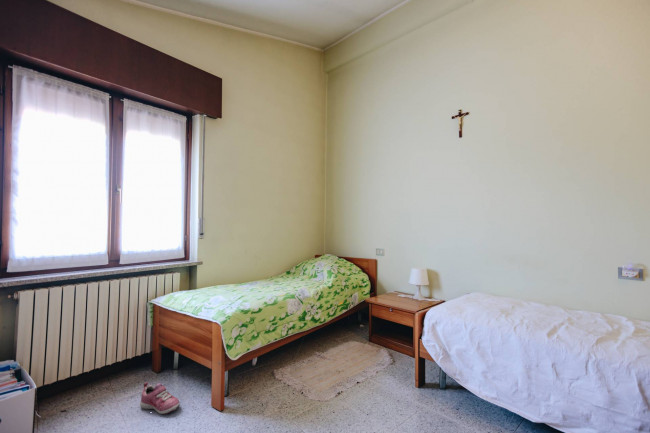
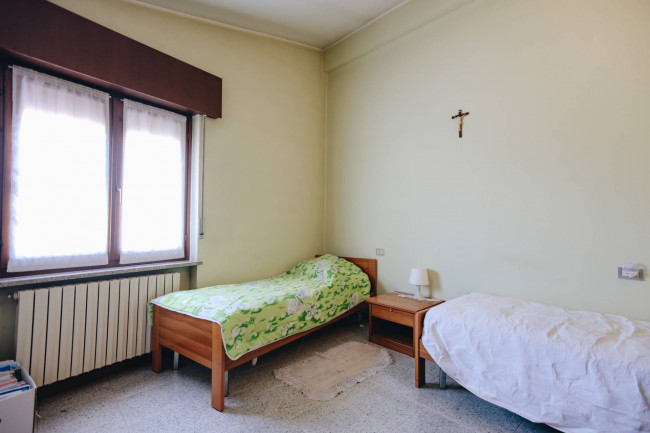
- shoe [139,381,181,415]
